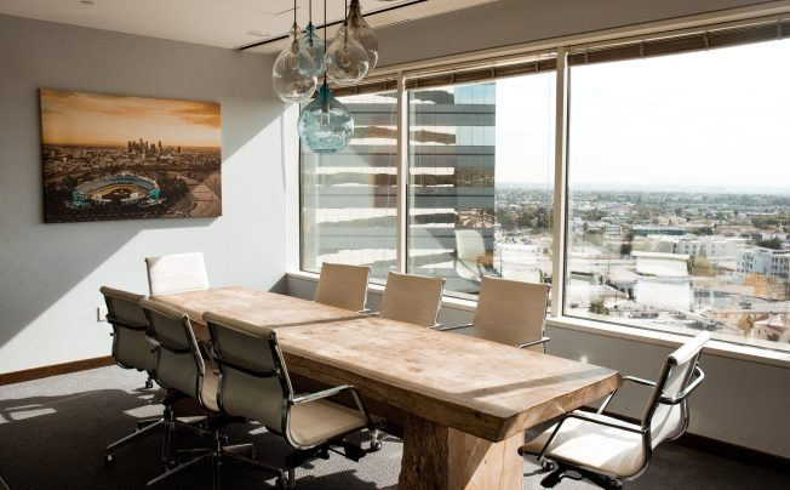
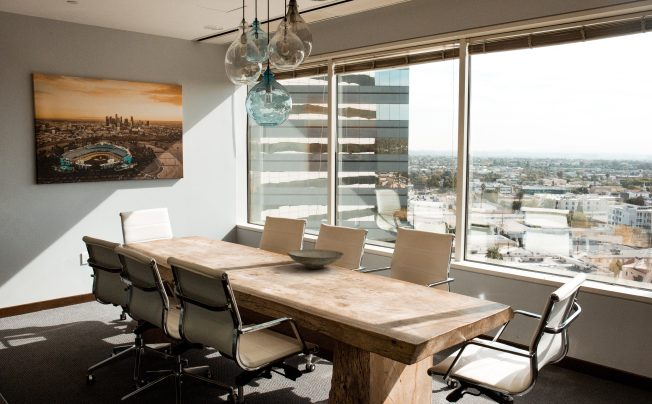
+ decorative bowl [286,248,345,270]
